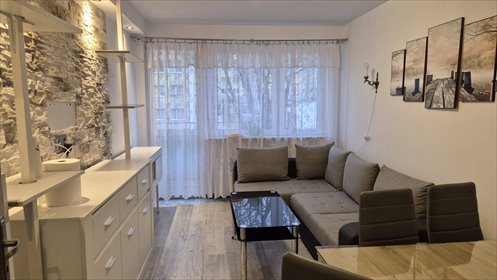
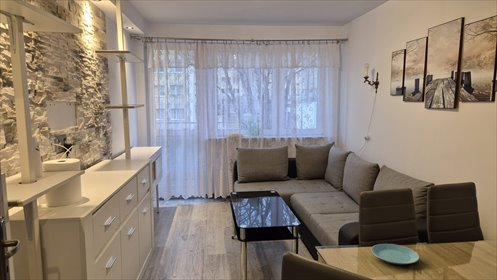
+ plate [370,243,420,265]
